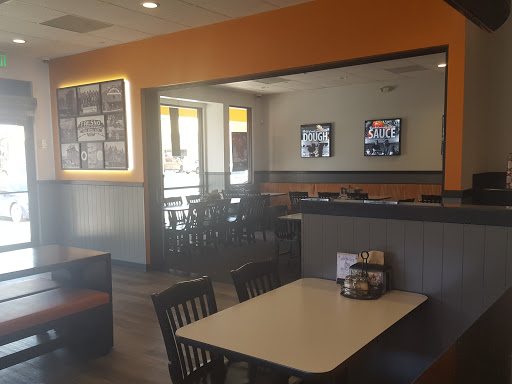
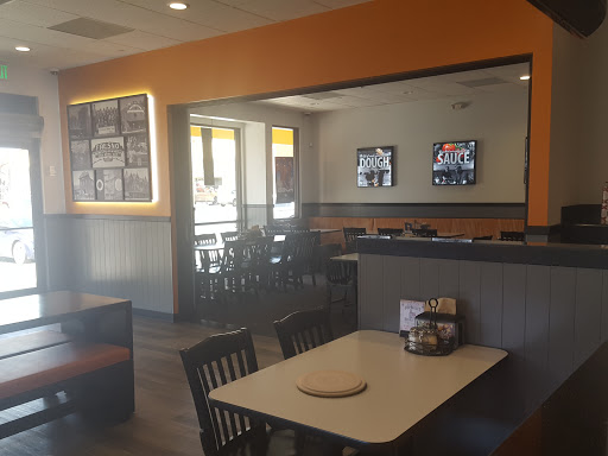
+ plate [294,368,367,398]
